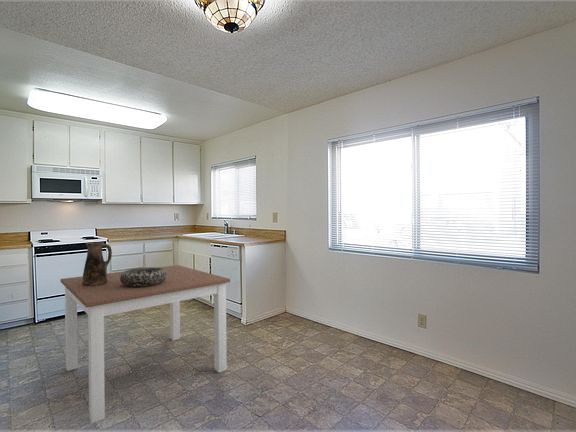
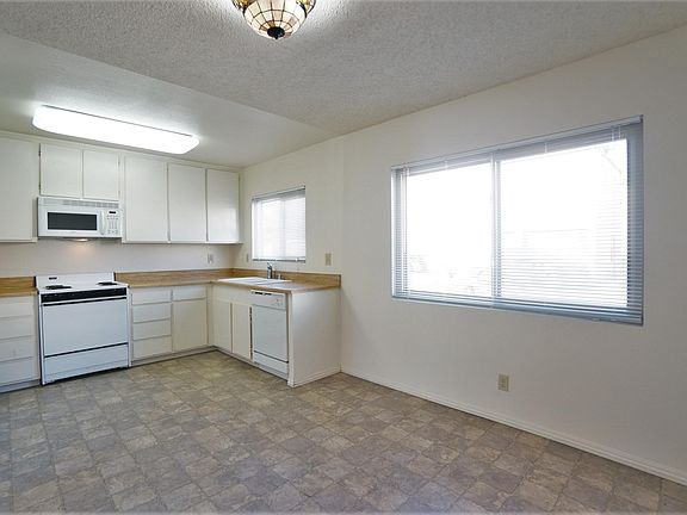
- decorative bowl [120,266,166,287]
- pitcher [82,241,113,286]
- dining table [60,264,231,424]
